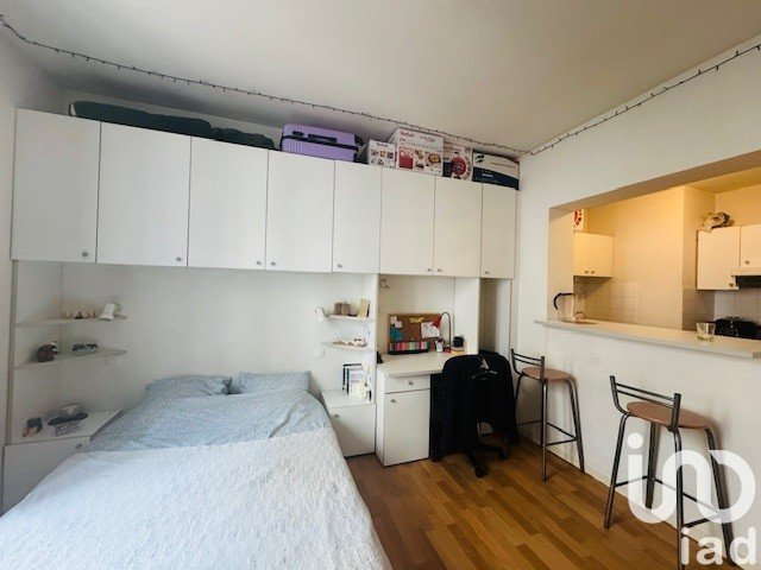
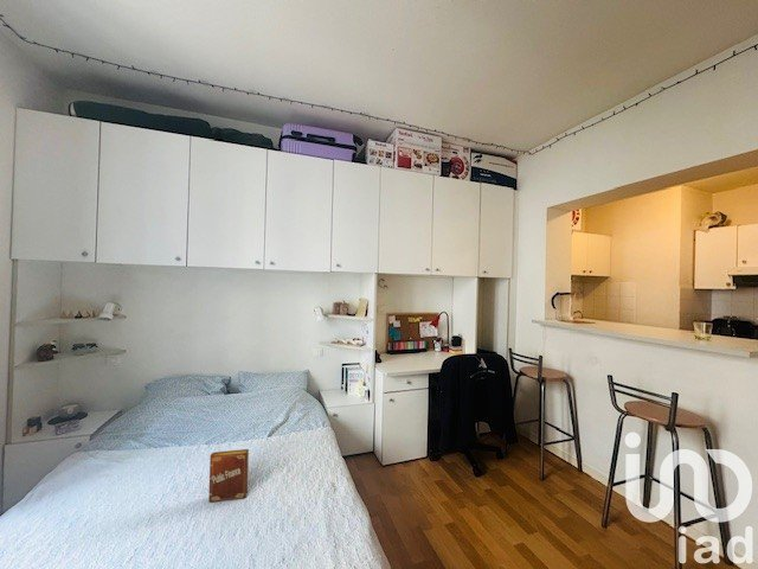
+ book [207,448,250,504]
